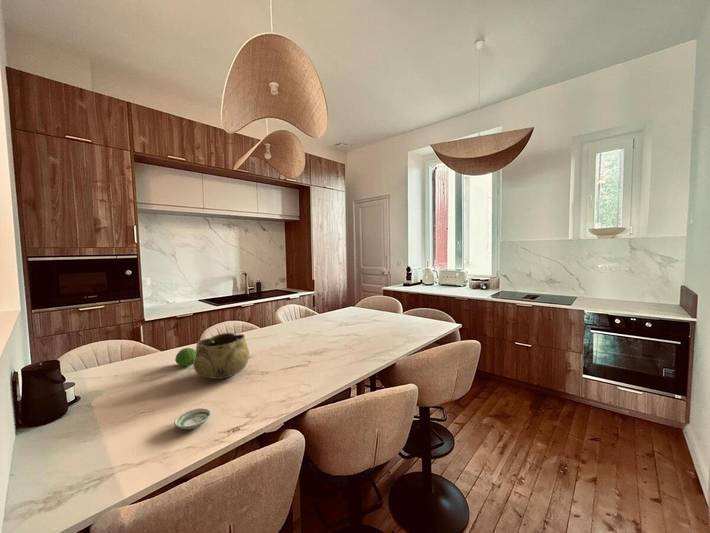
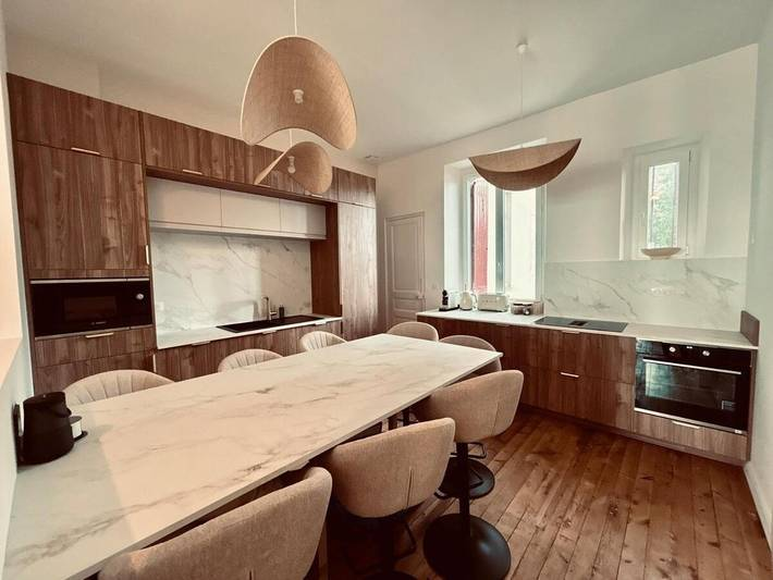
- saucer [173,407,212,430]
- decorative bowl [192,332,250,380]
- fruit [174,347,196,367]
